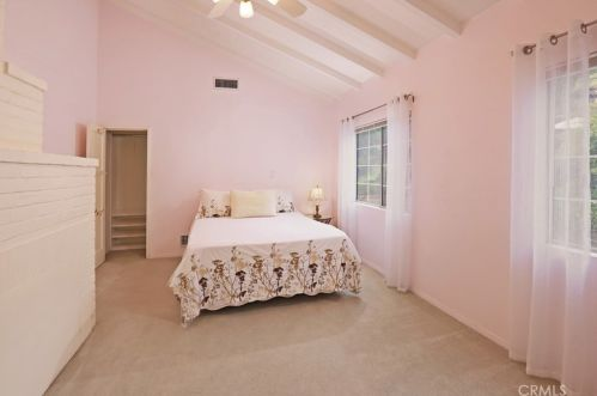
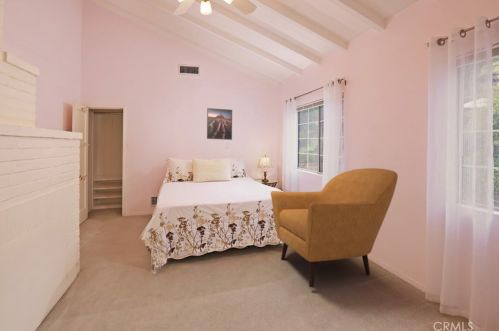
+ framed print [206,107,233,141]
+ armchair [270,167,399,289]
